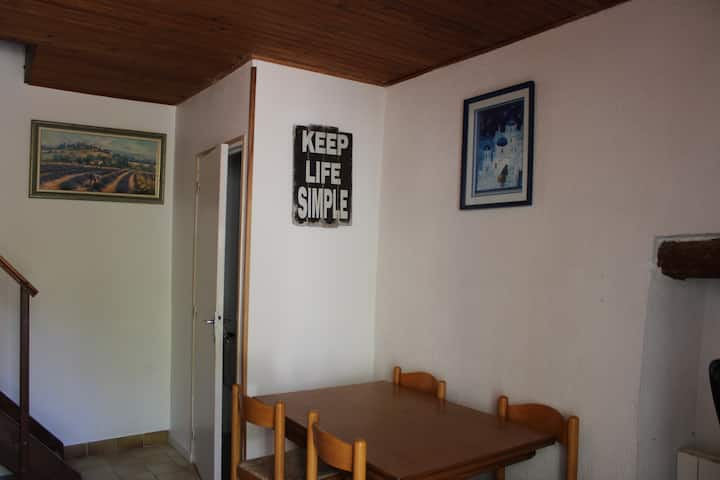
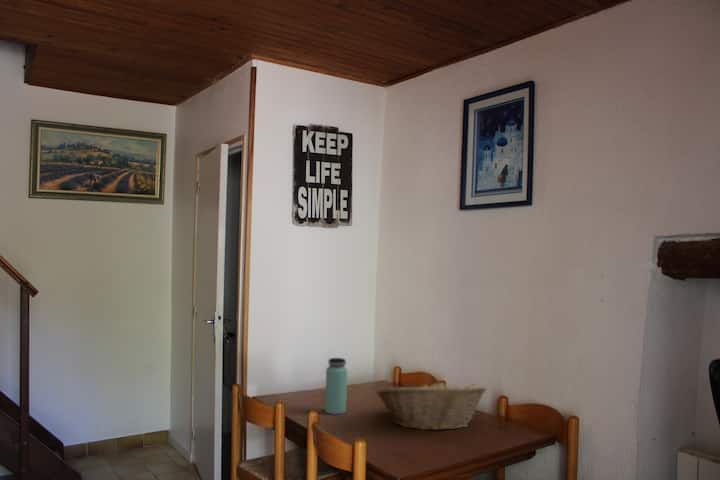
+ bottle [324,357,348,415]
+ fruit basket [375,378,488,432]
